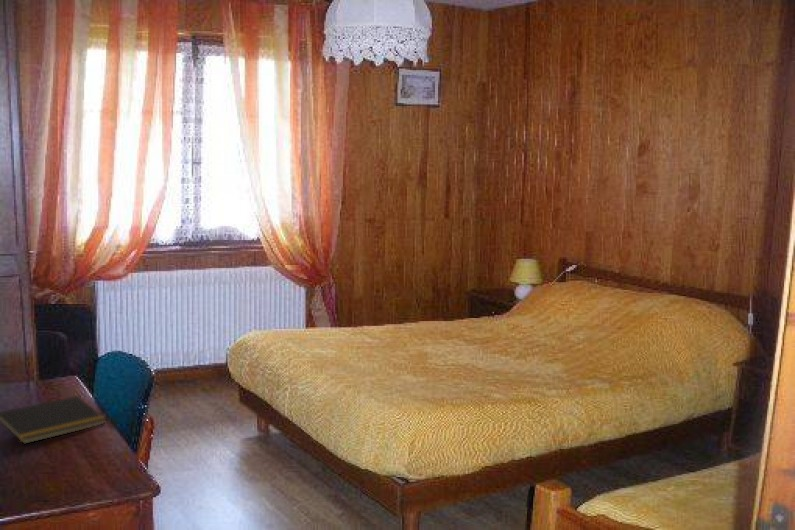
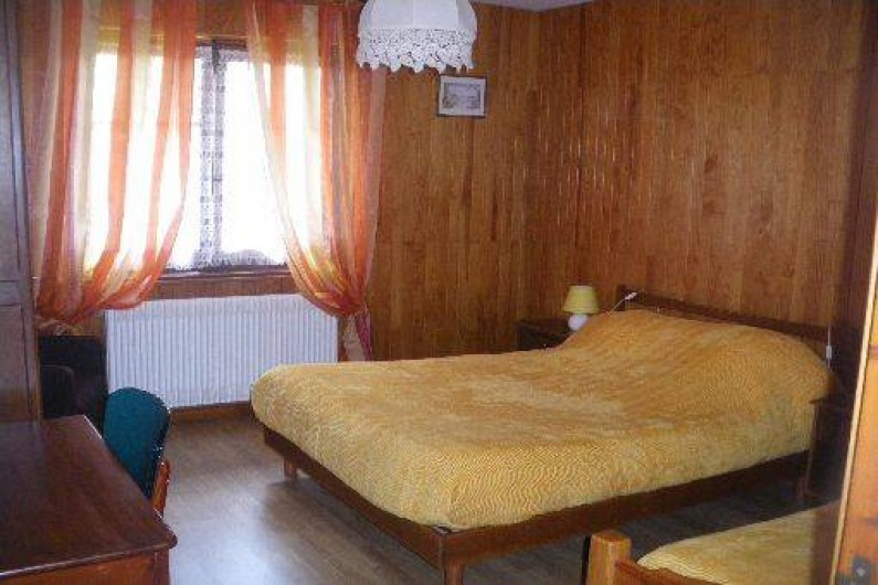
- notepad [0,395,108,445]
